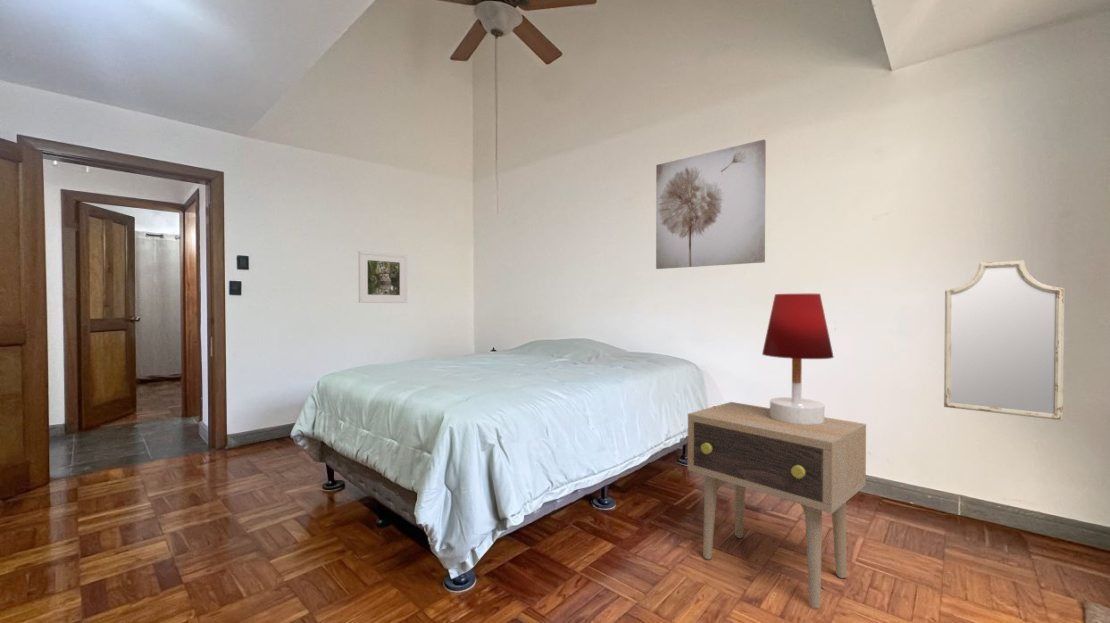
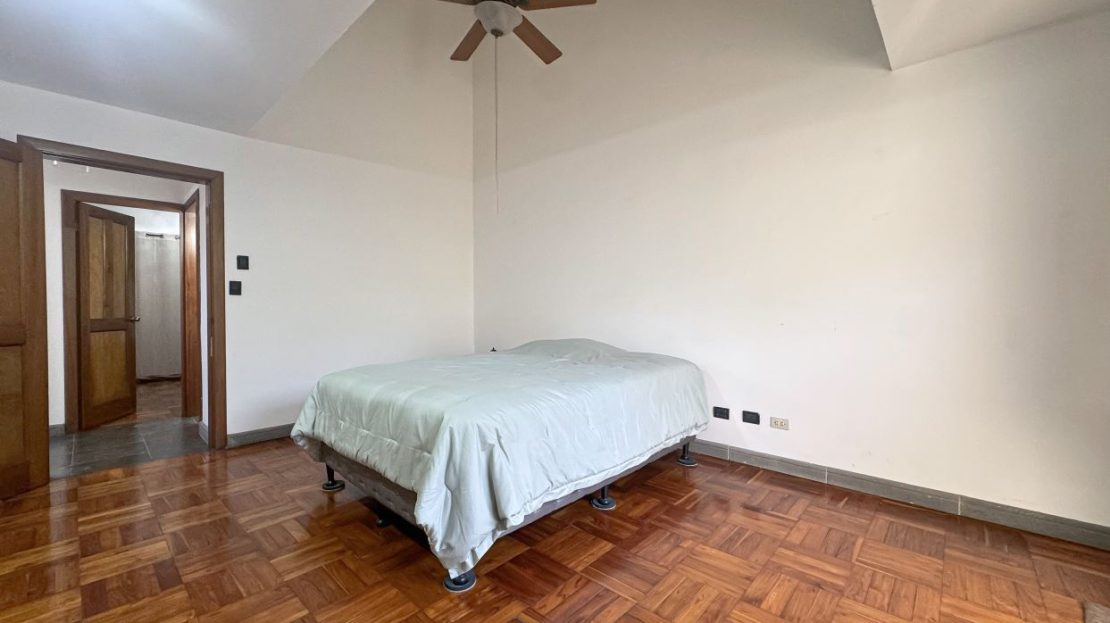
- home mirror [943,260,1065,421]
- wall art [655,139,767,270]
- side table [687,401,867,609]
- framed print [358,250,408,304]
- table lamp [761,293,835,425]
